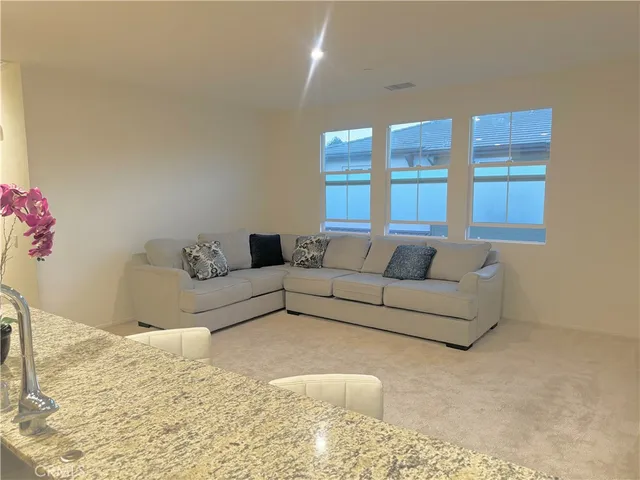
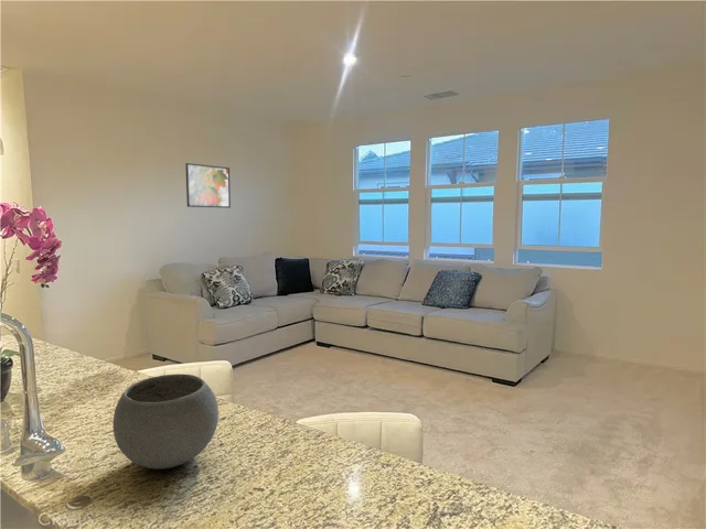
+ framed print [184,162,232,209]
+ bowl [111,373,220,471]
